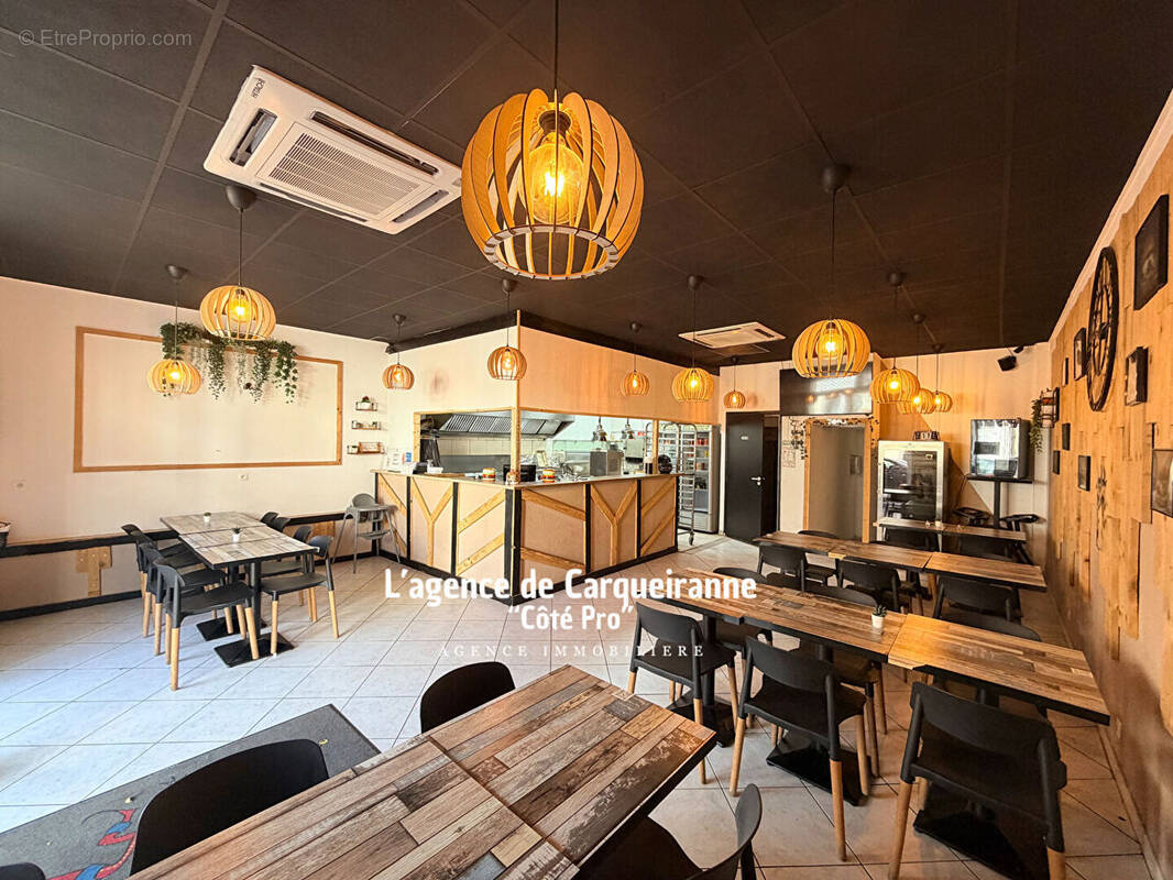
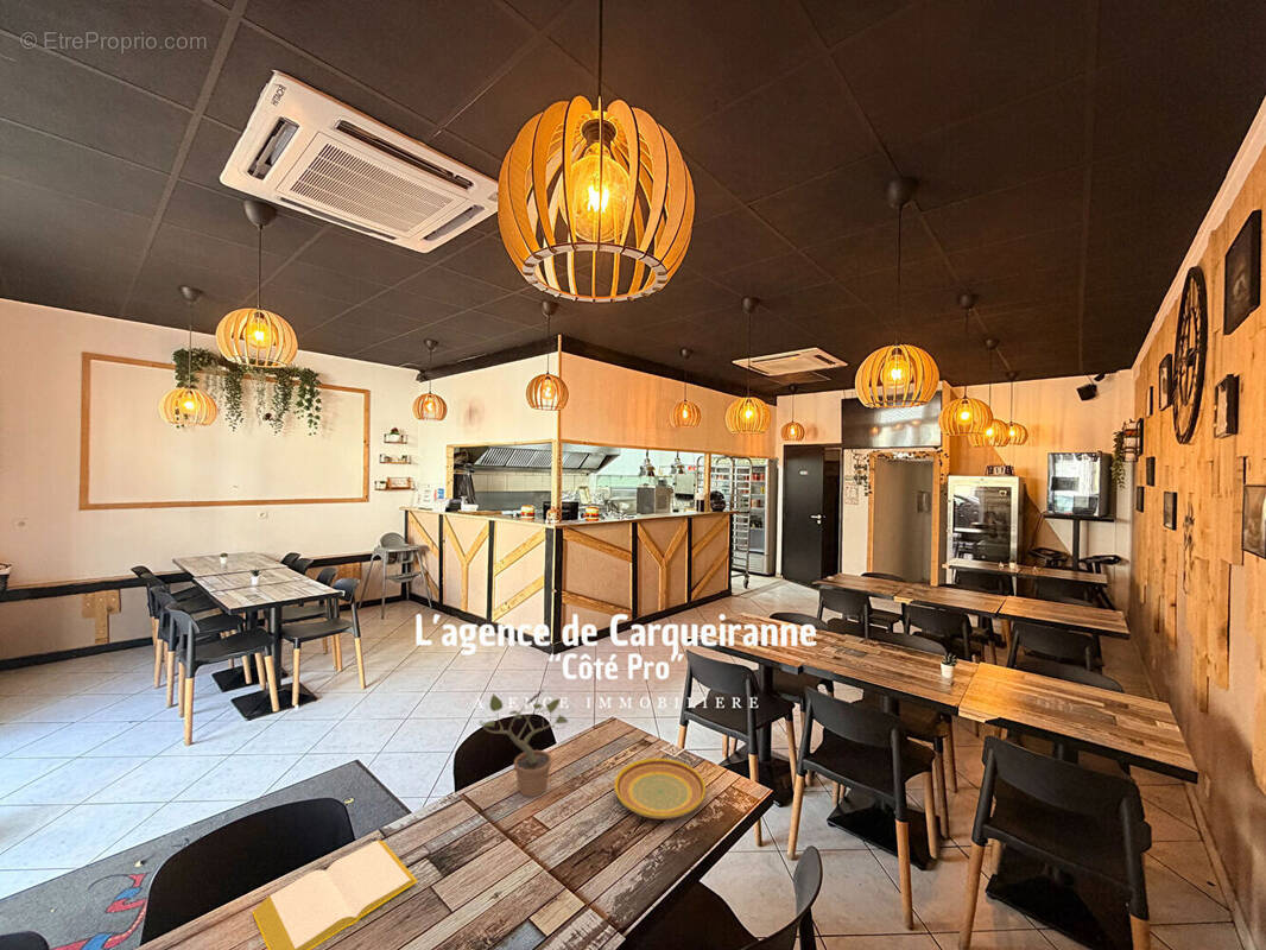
+ potted plant [479,686,569,798]
+ plate [613,758,707,821]
+ notepad [251,840,419,950]
